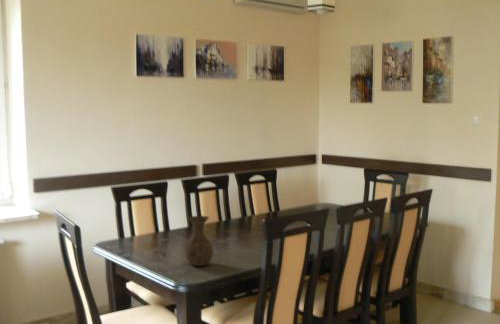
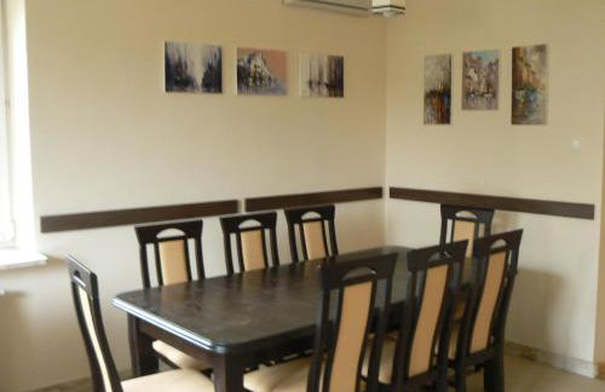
- vase [184,215,214,267]
